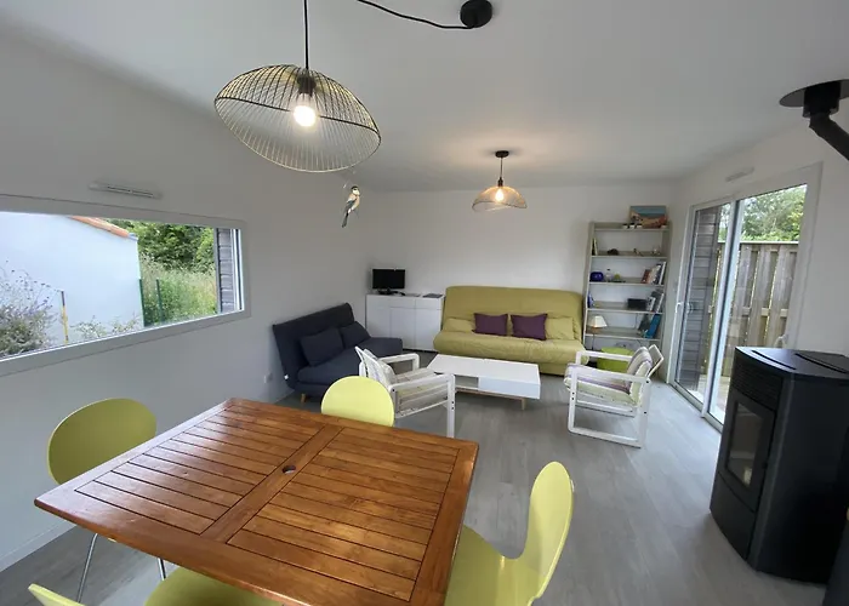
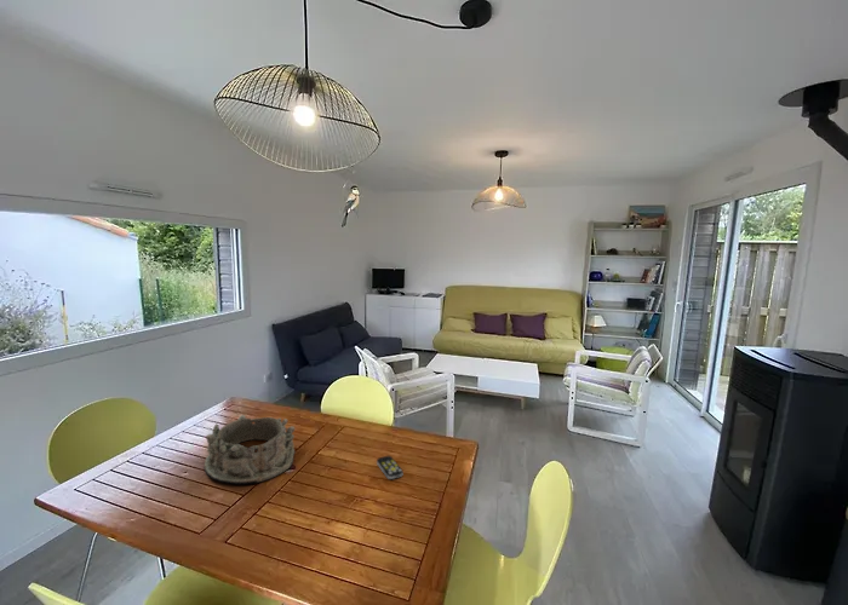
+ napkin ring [202,414,296,485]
+ remote control [376,455,405,480]
